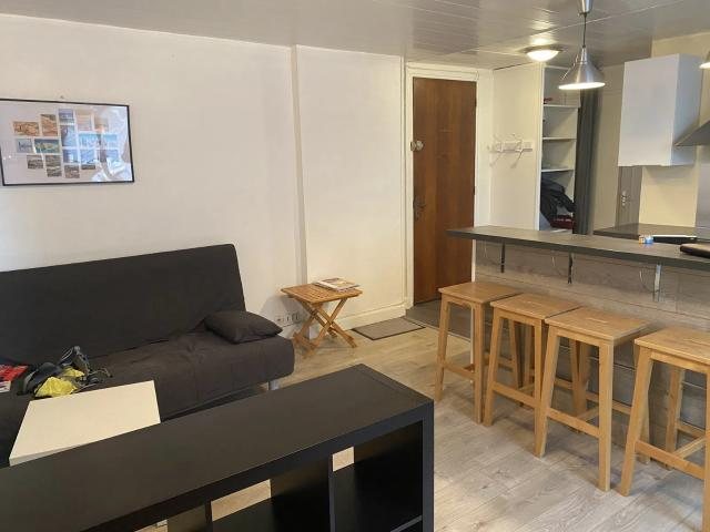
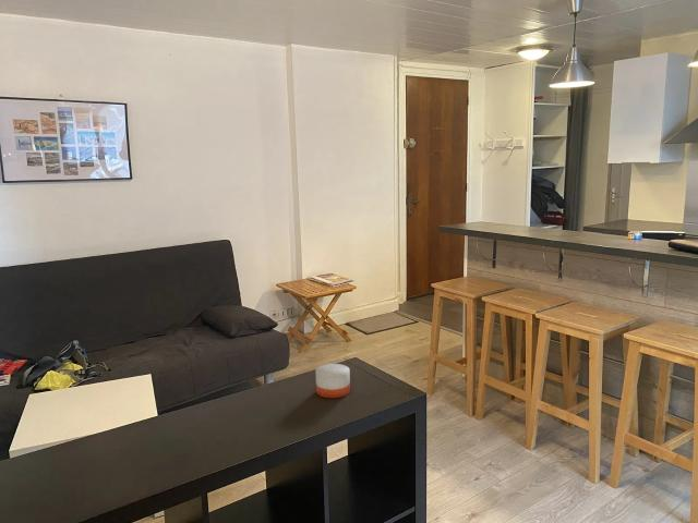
+ candle [314,363,351,399]
